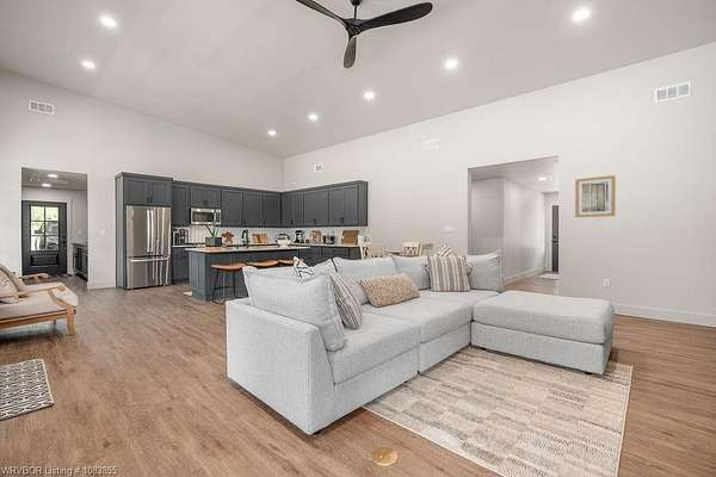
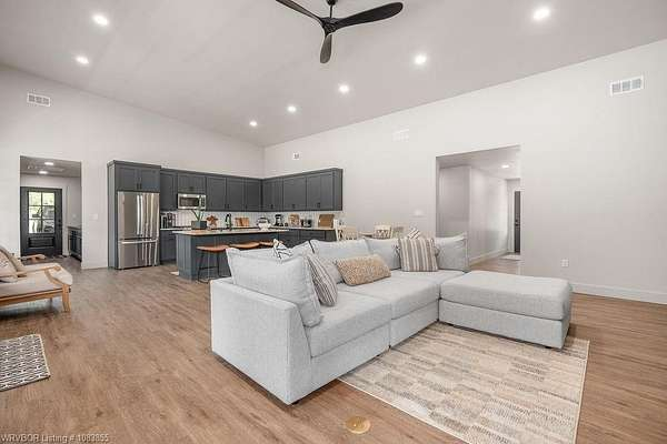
- wall art [574,174,617,218]
